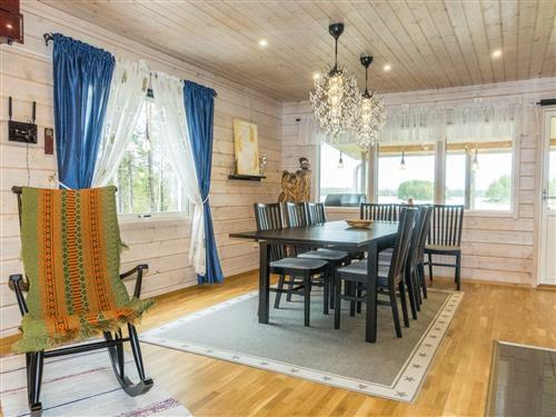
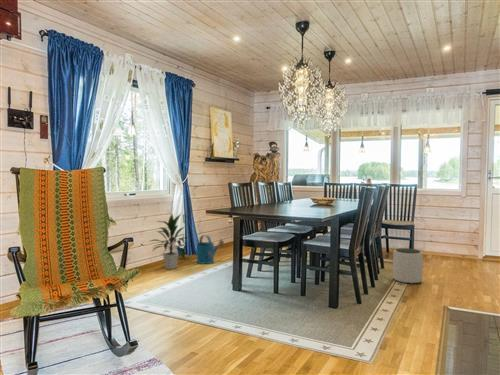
+ watering can [196,234,225,265]
+ indoor plant [147,212,191,270]
+ plant pot [392,247,424,285]
